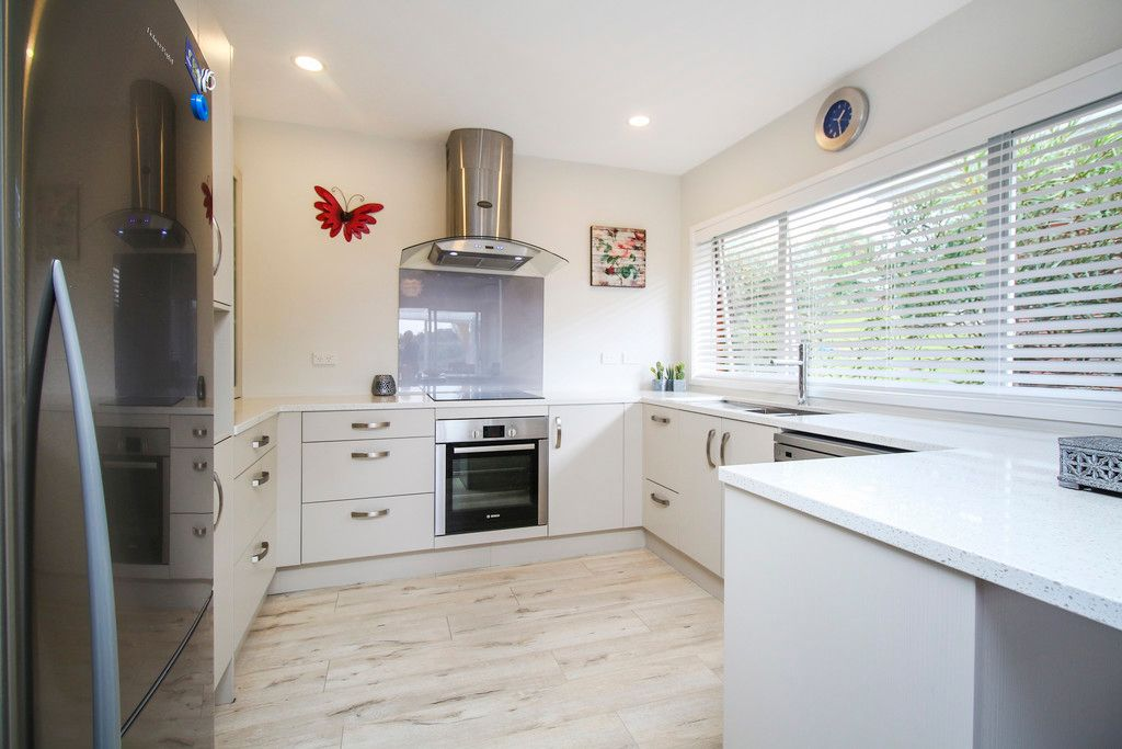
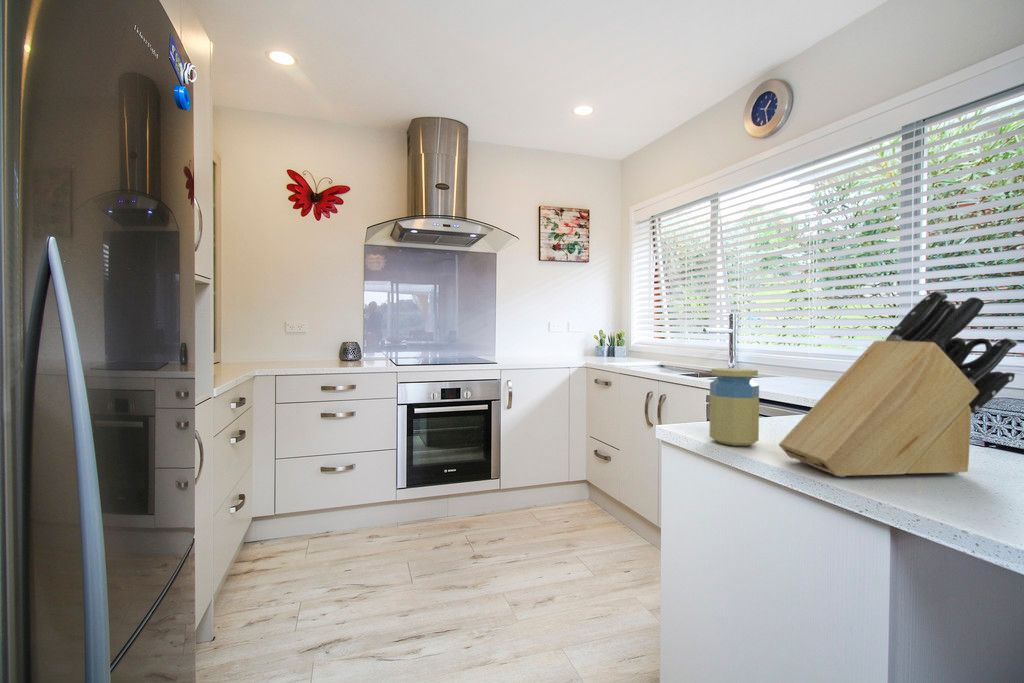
+ jar [709,367,760,447]
+ knife block [778,289,1018,478]
